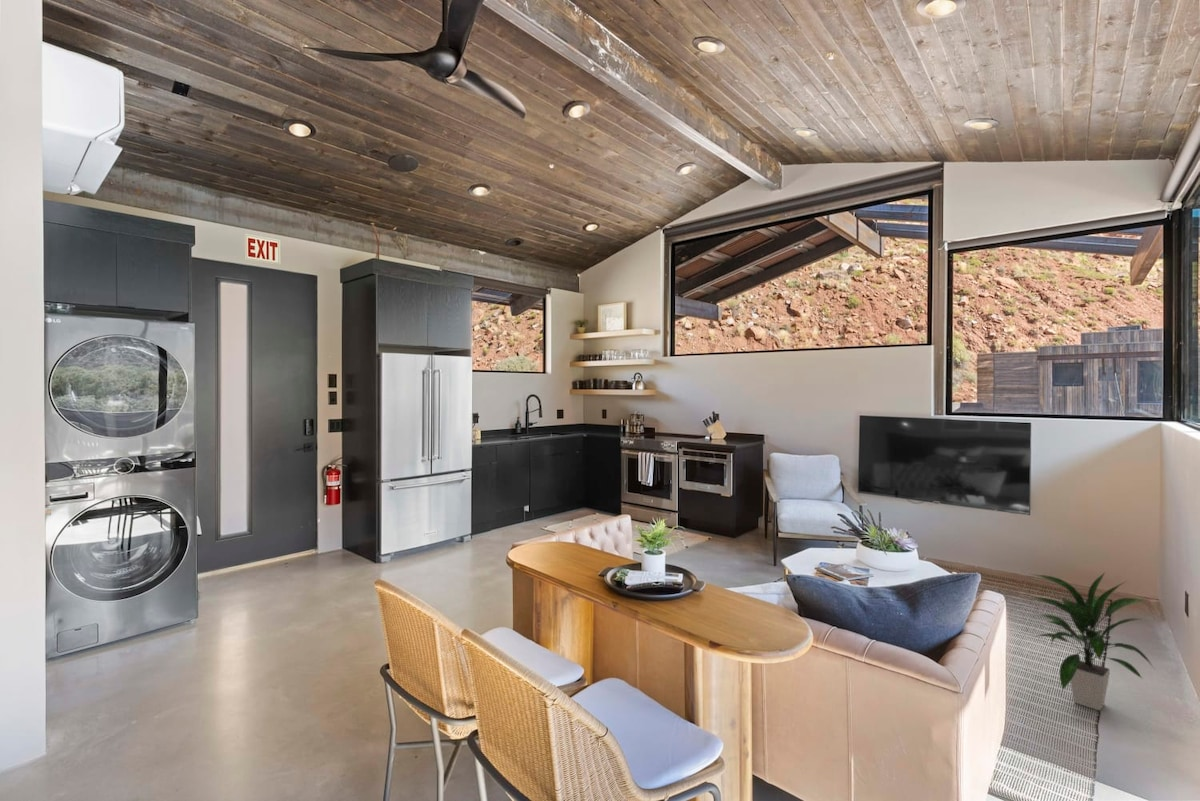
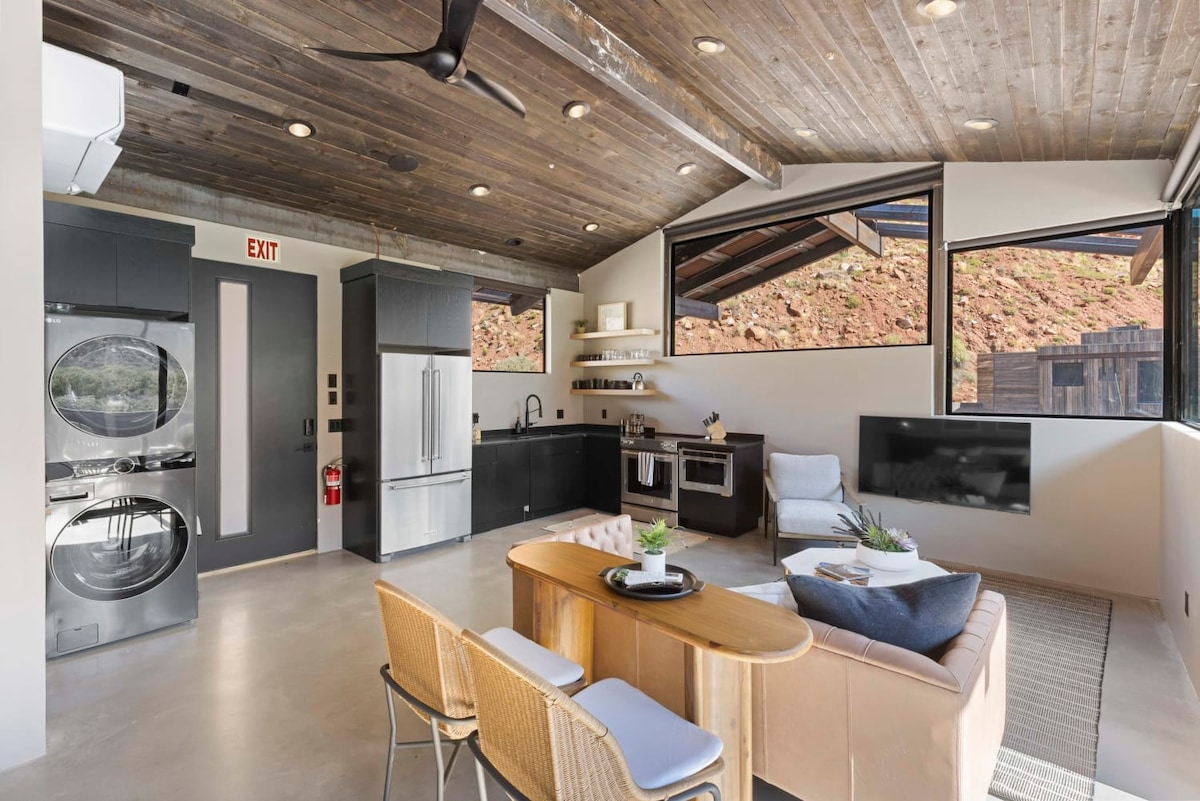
- indoor plant [1025,571,1155,711]
